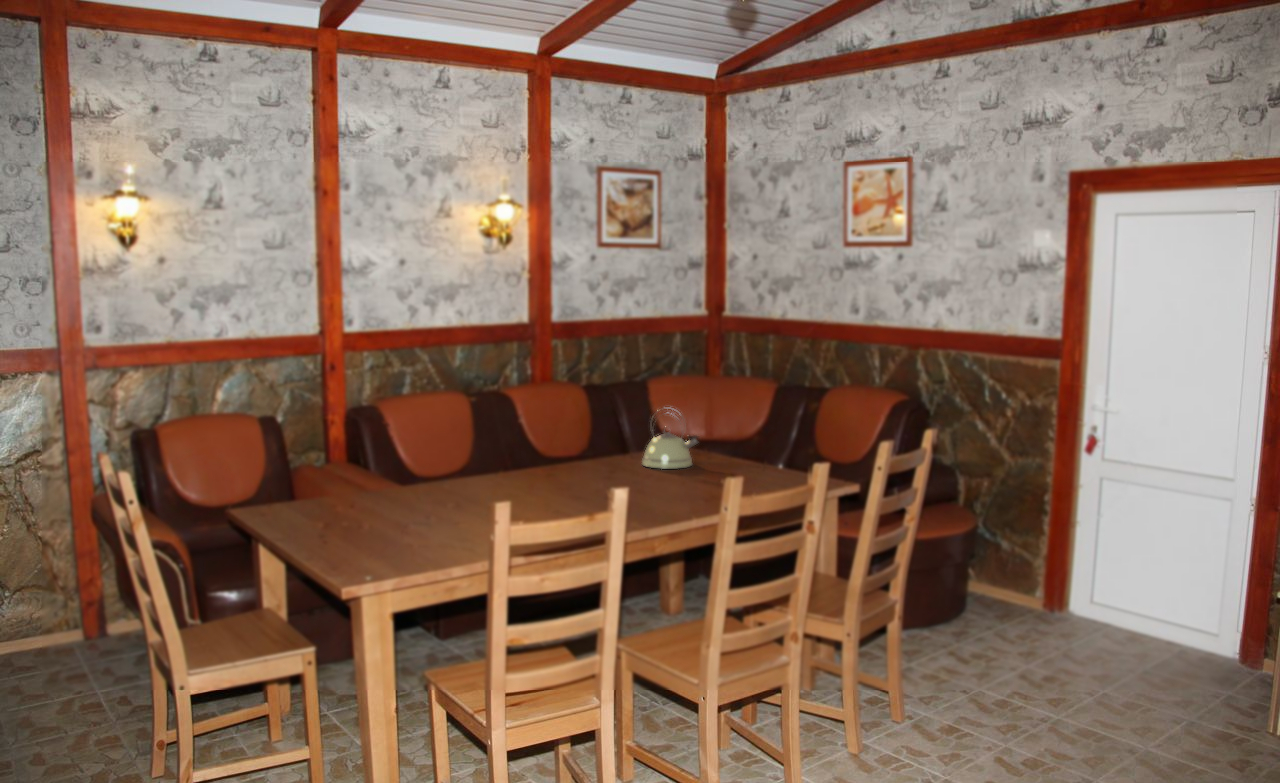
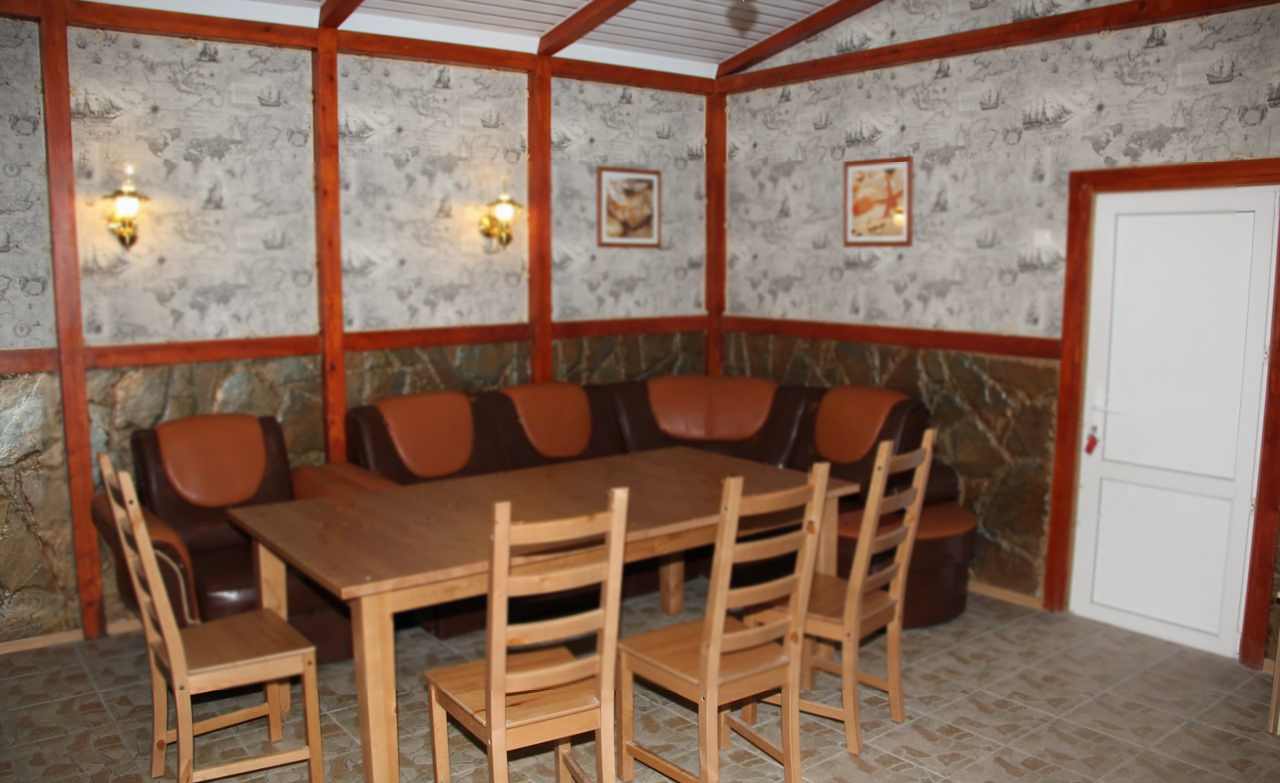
- kettle [641,406,701,470]
